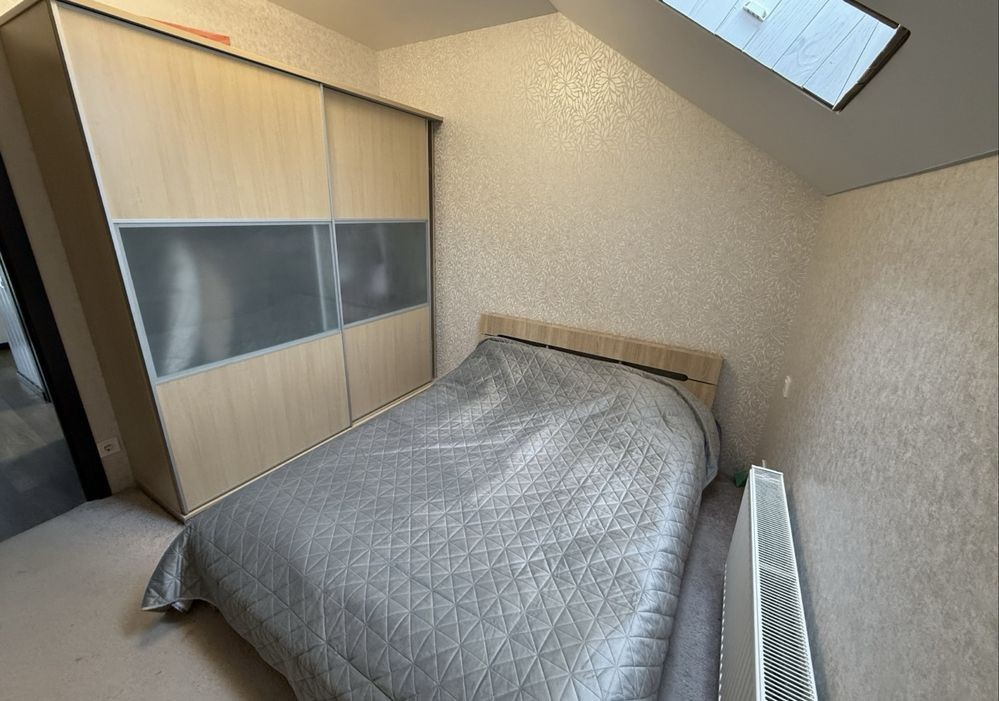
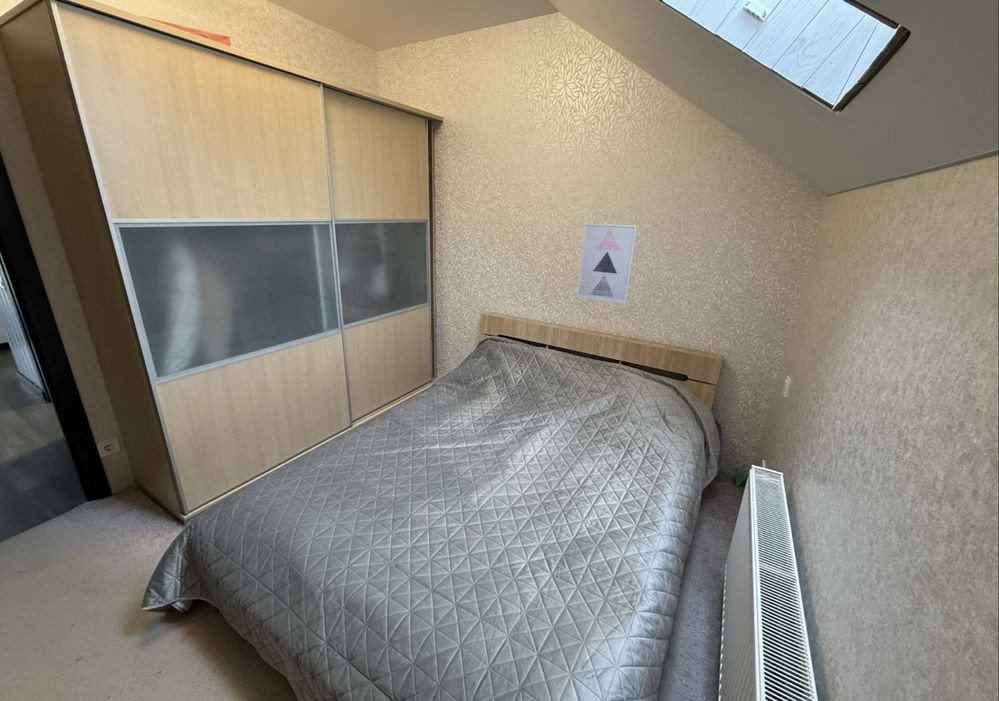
+ wall art [575,222,638,304]
